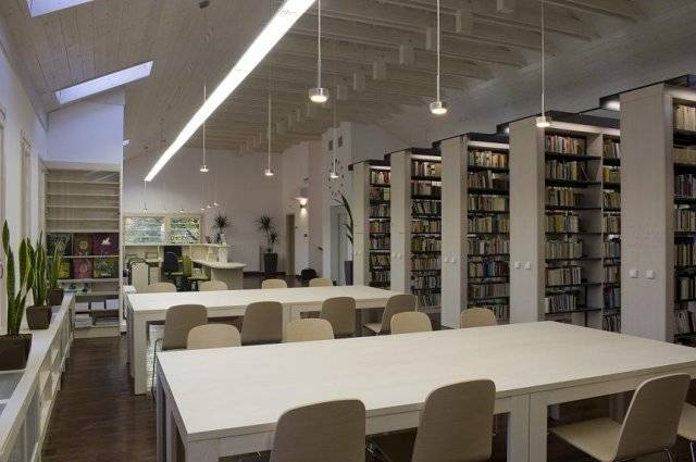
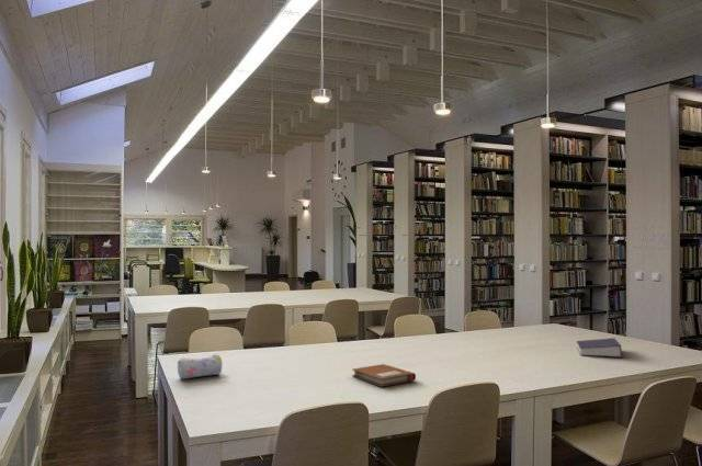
+ pencil case [177,353,224,379]
+ notebook [351,363,417,388]
+ book [576,337,623,359]
